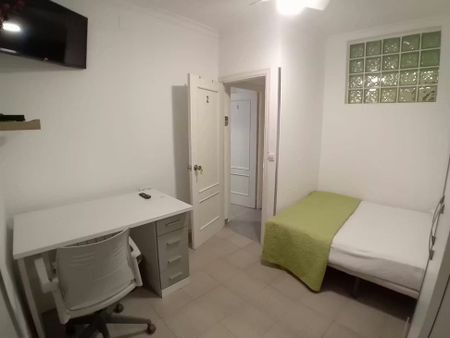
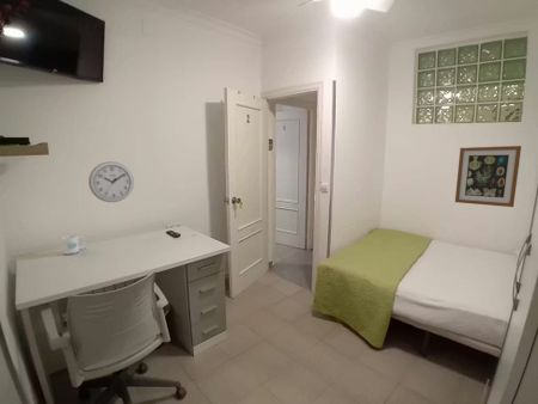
+ wall clock [87,160,135,203]
+ wall art [454,145,522,208]
+ mug [60,234,86,256]
